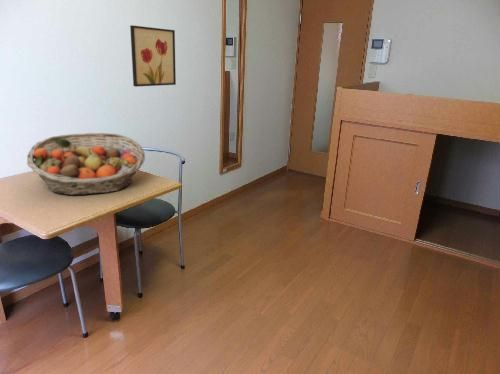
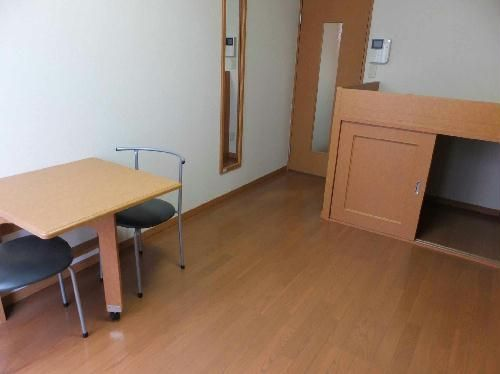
- fruit basket [26,132,146,196]
- wall art [129,24,177,88]
